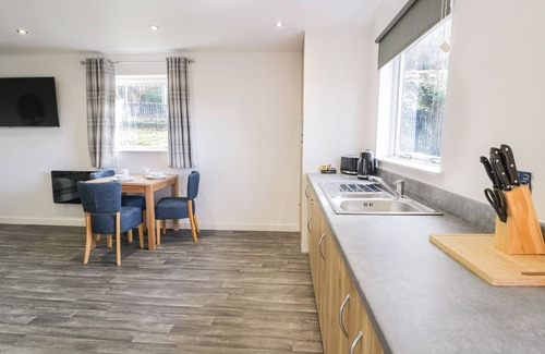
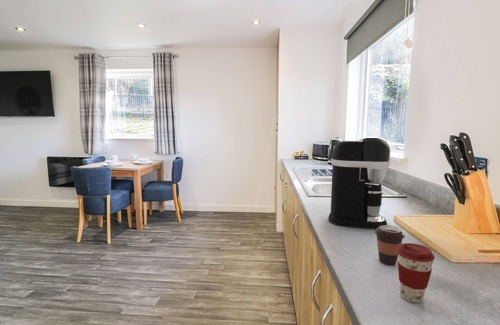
+ coffee maker [327,136,391,230]
+ coffee cup [374,224,406,266]
+ coffee cup [397,242,436,304]
